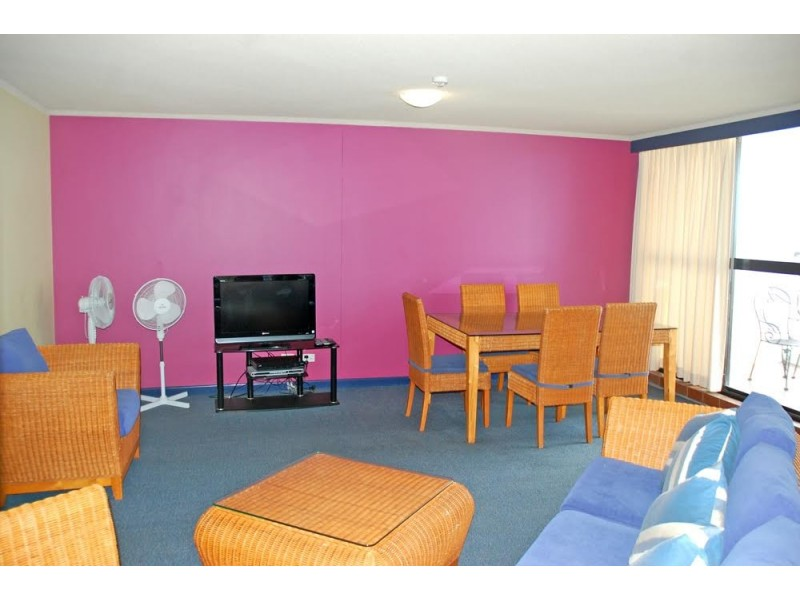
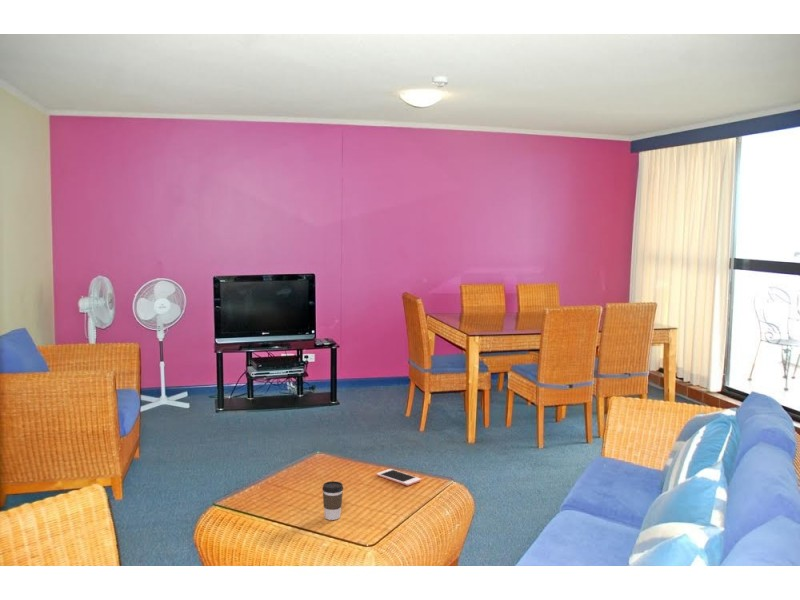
+ cell phone [376,468,422,487]
+ coffee cup [321,480,344,521]
